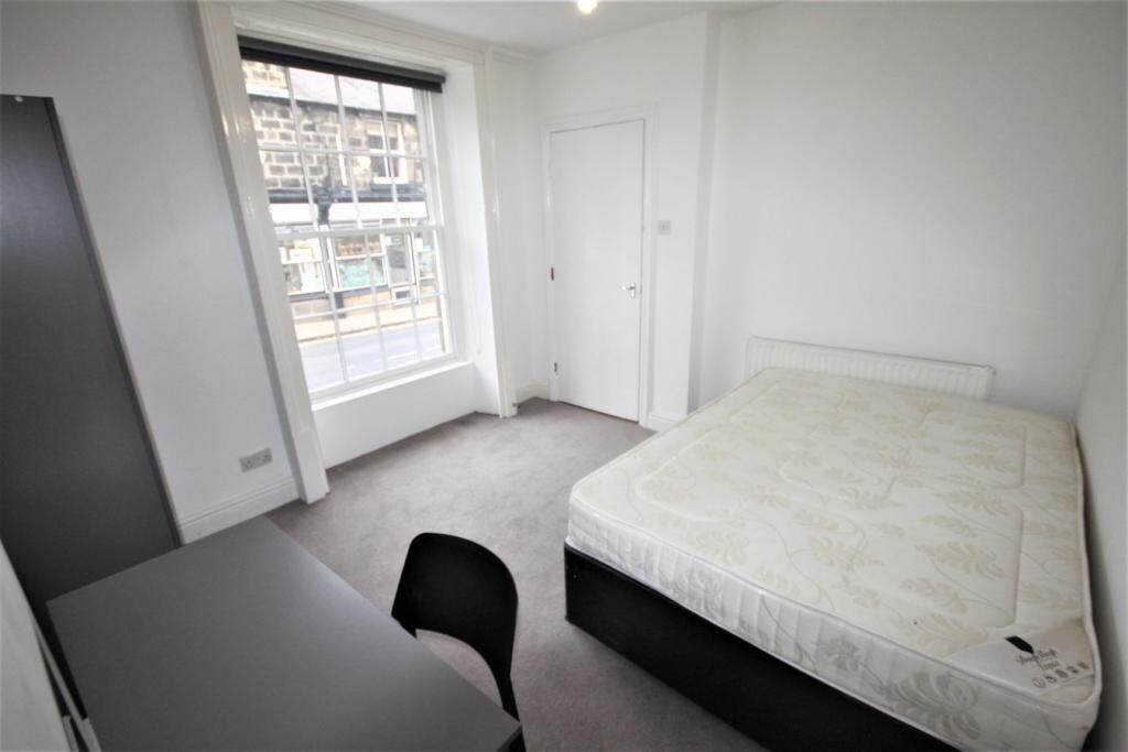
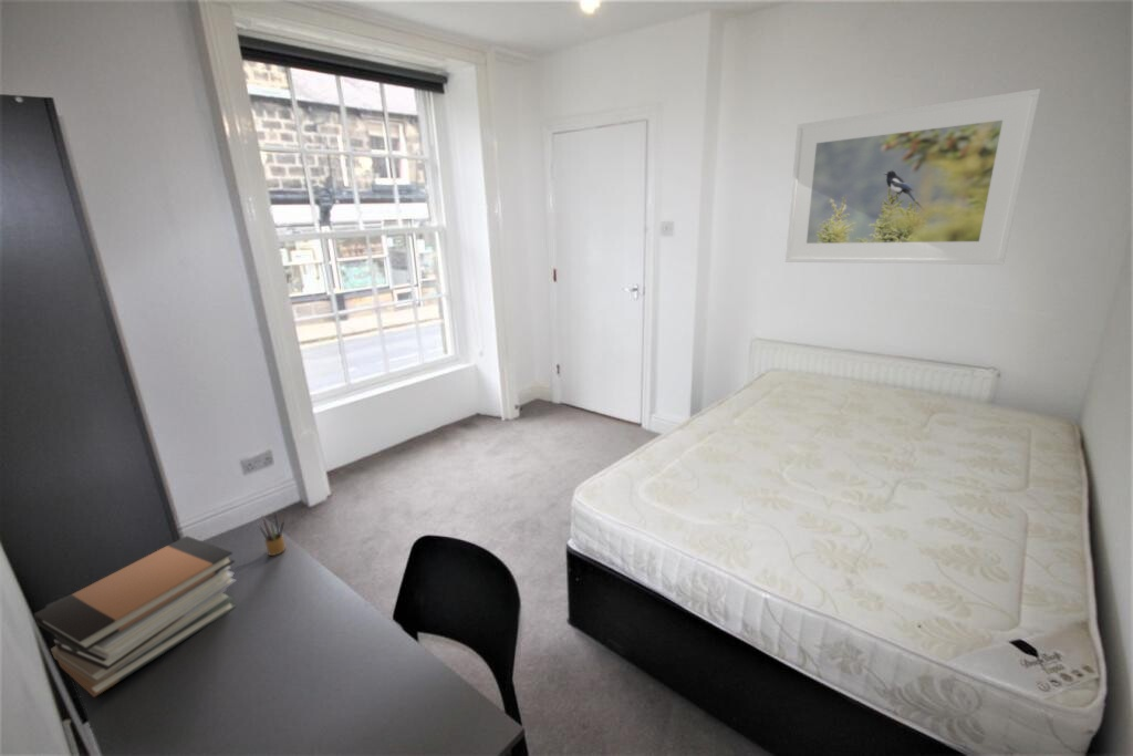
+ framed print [784,87,1041,266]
+ book stack [33,535,238,698]
+ pencil box [257,510,287,557]
